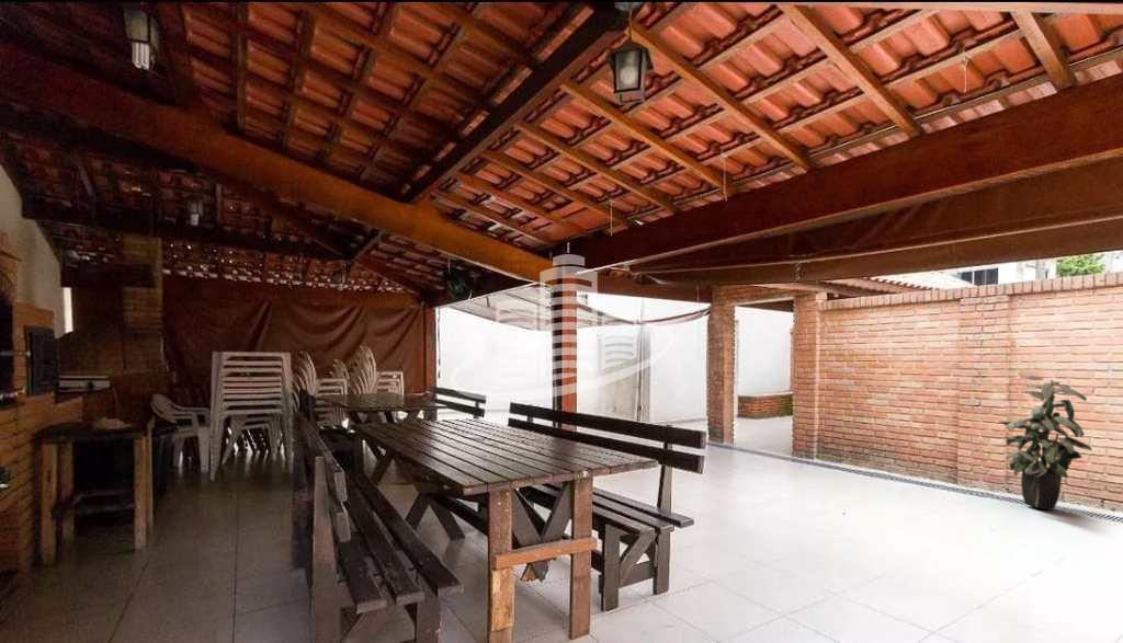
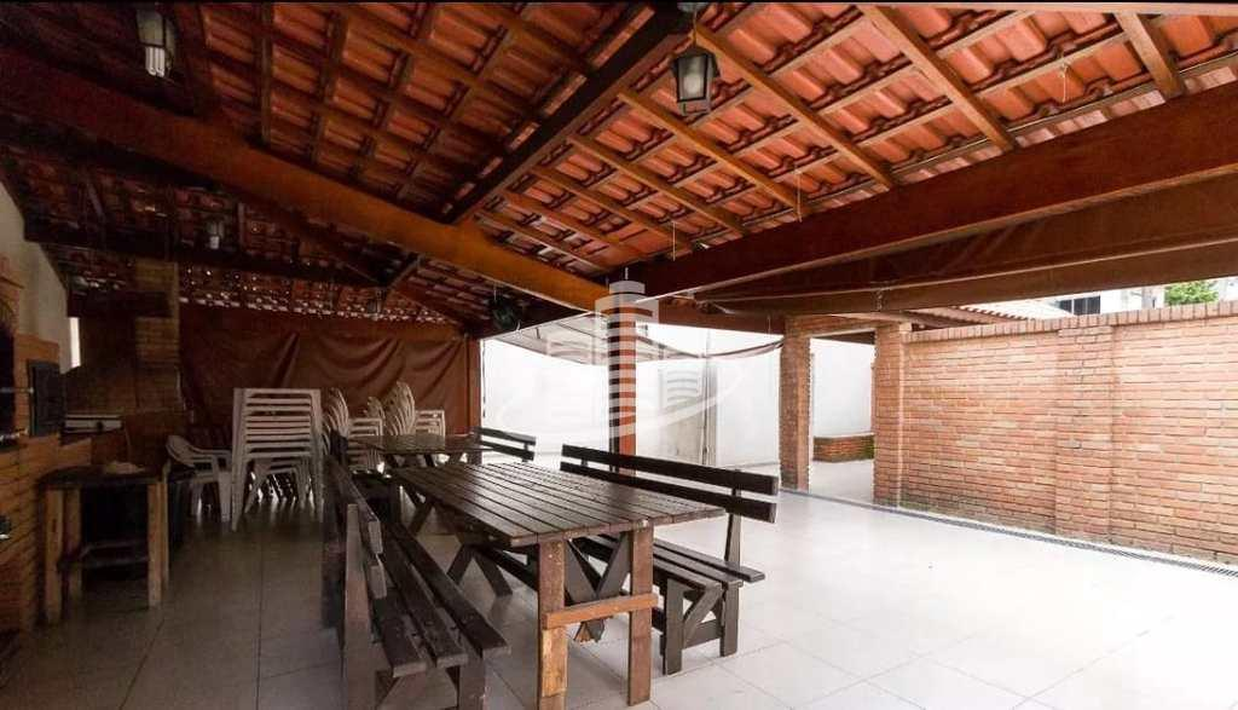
- indoor plant [999,375,1093,512]
